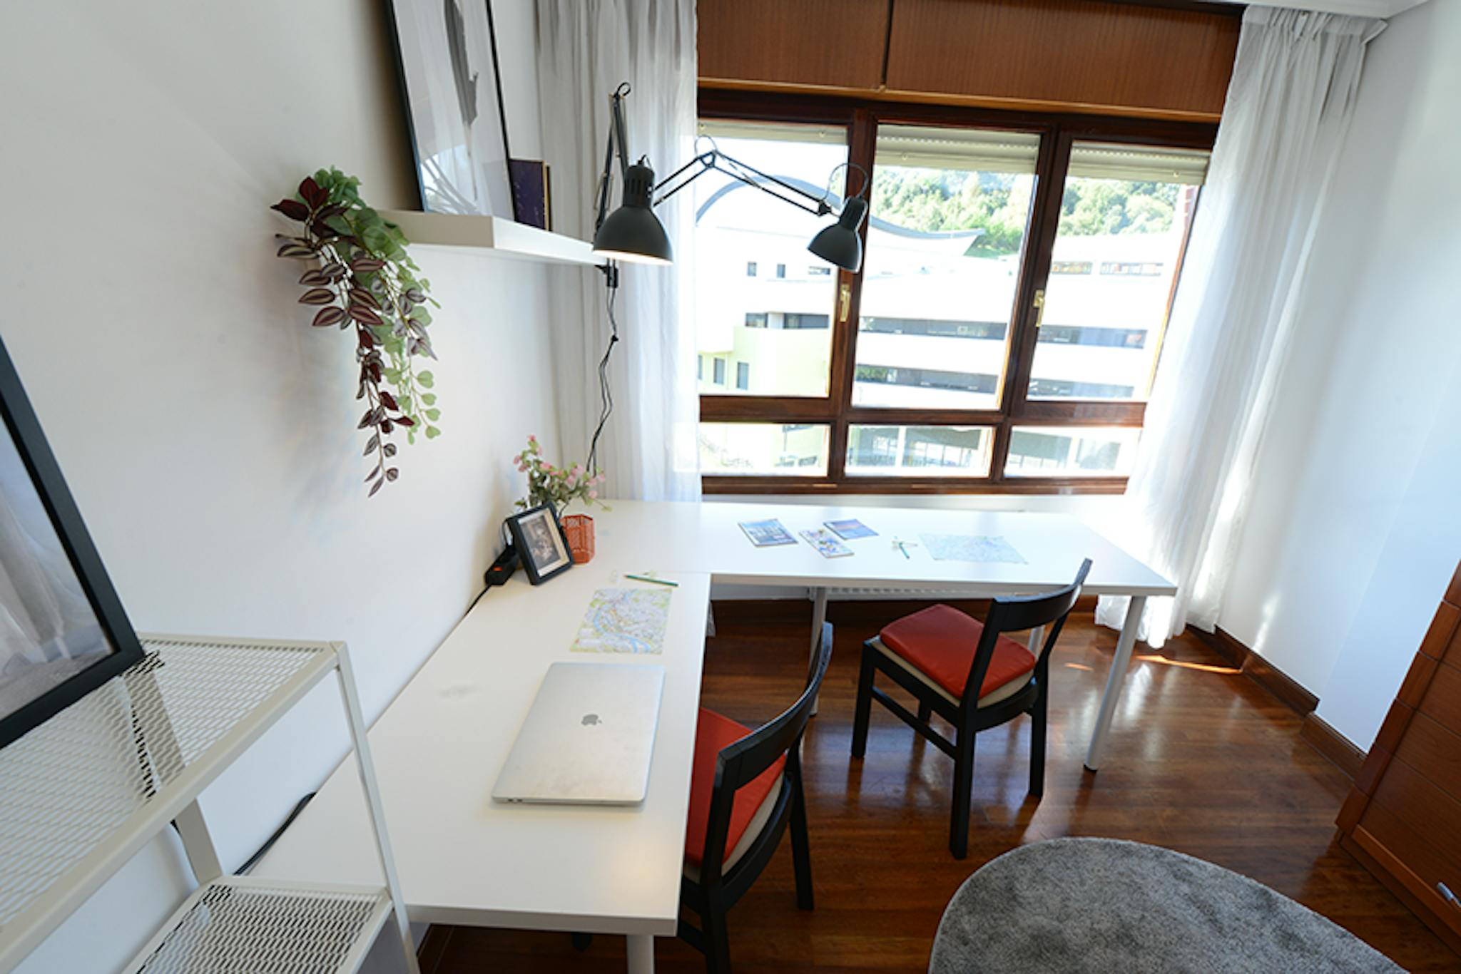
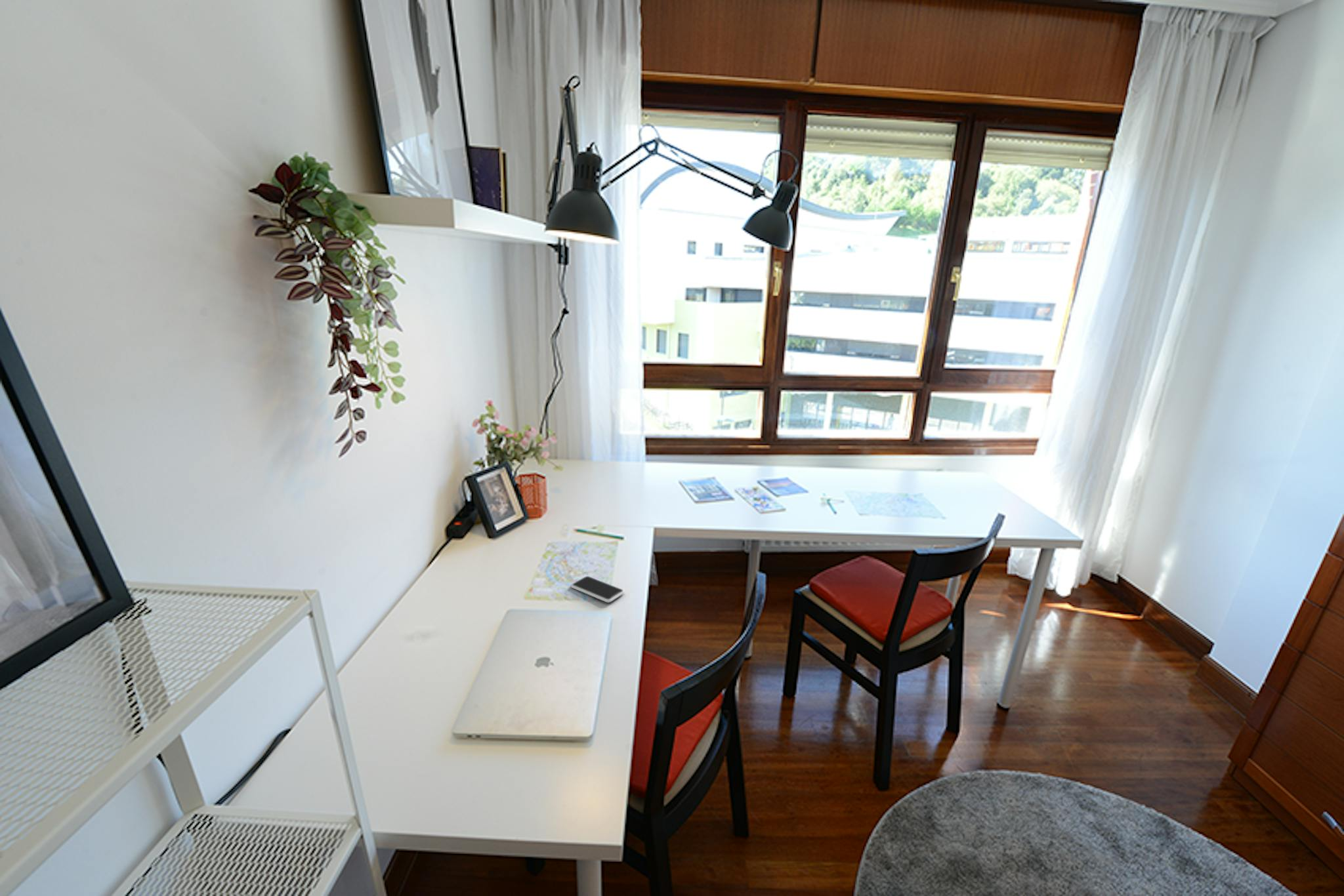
+ smartphone [570,575,625,603]
